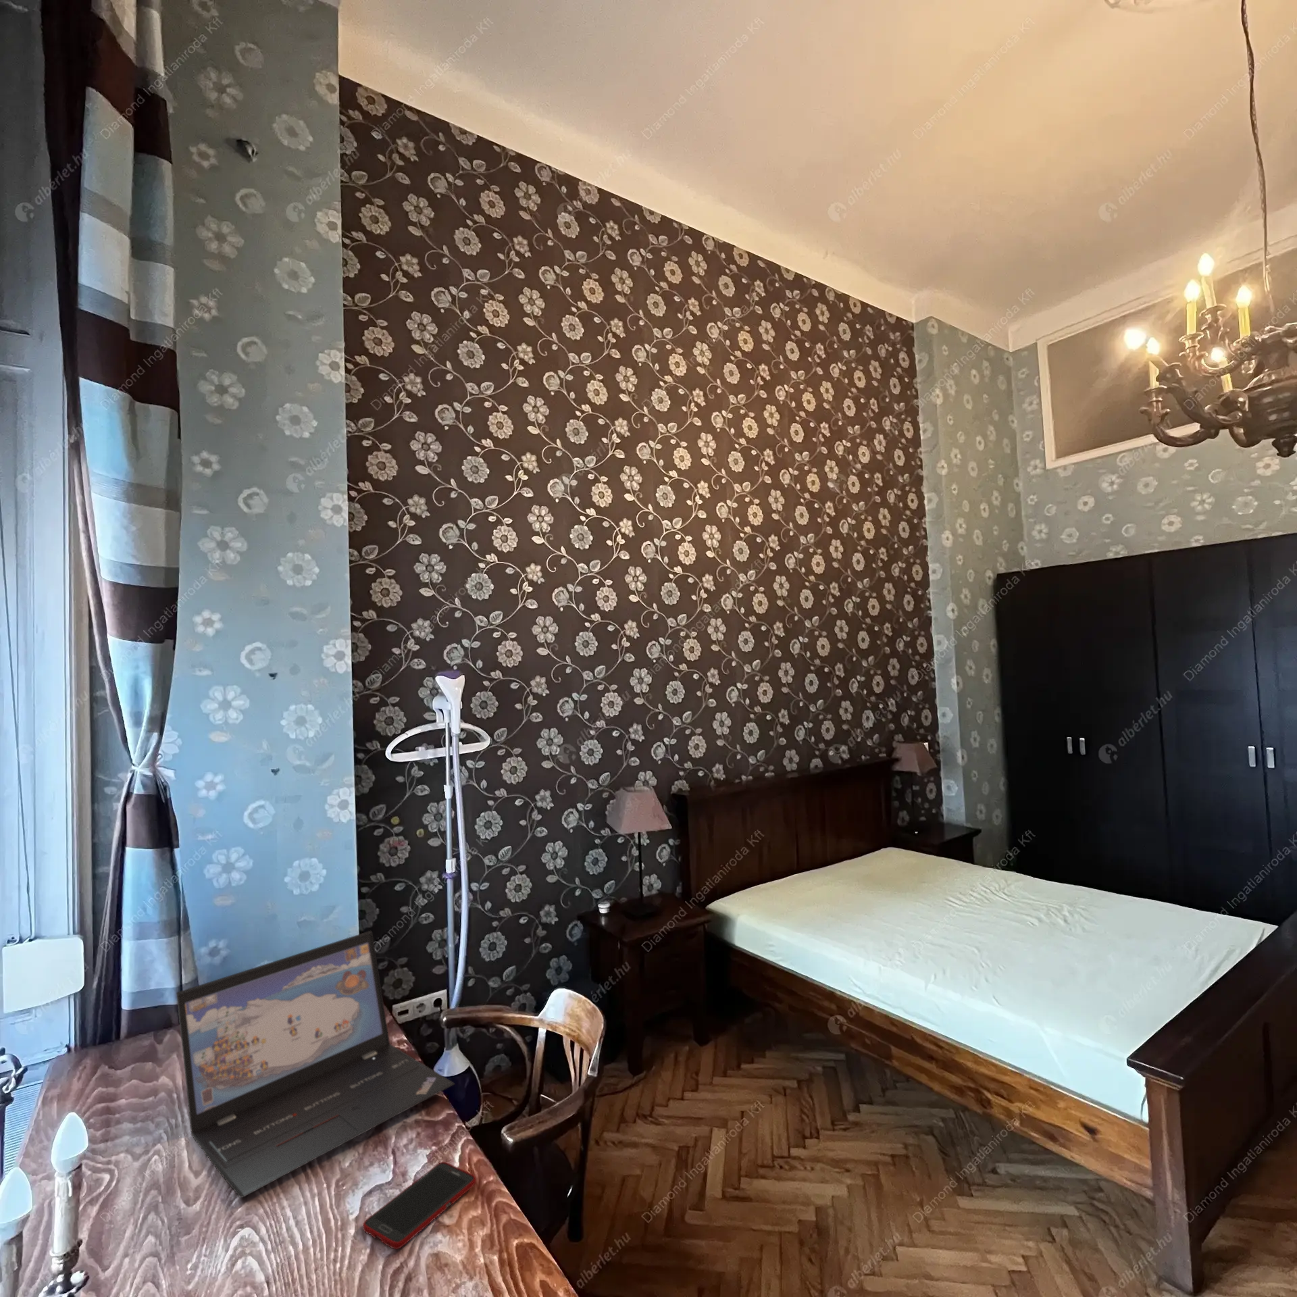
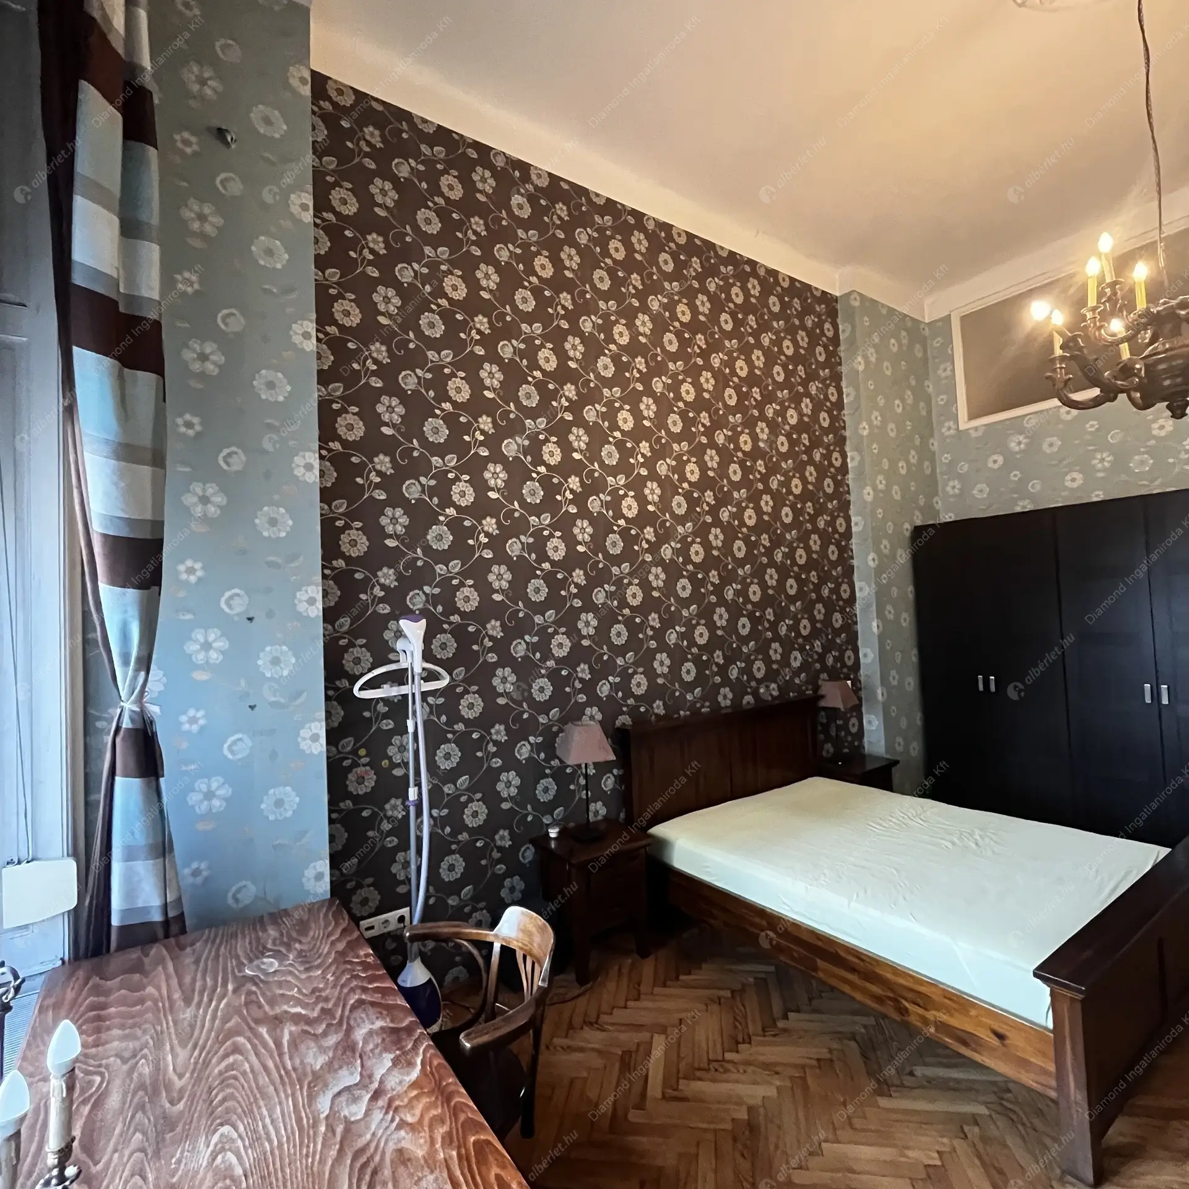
- cell phone [362,1162,477,1249]
- laptop [176,930,455,1198]
